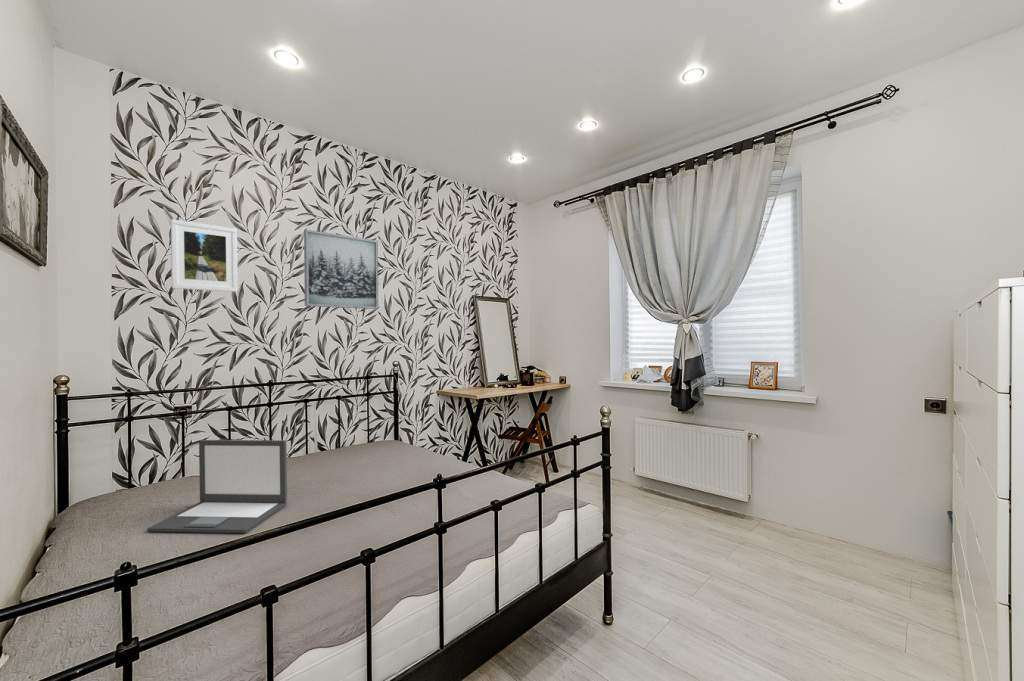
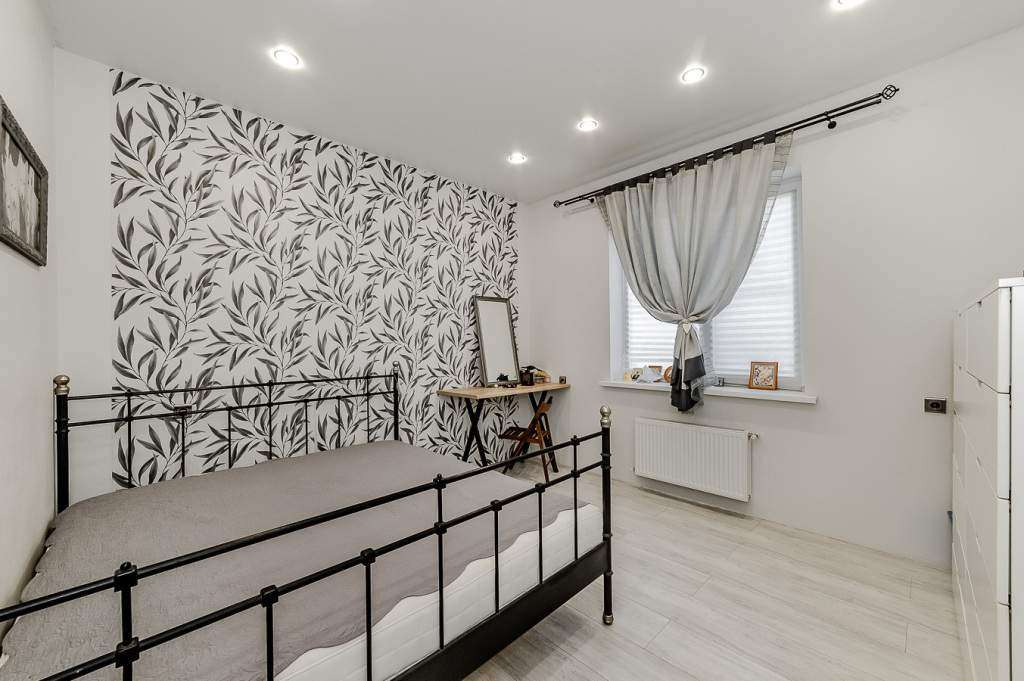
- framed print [170,218,239,293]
- laptop [146,439,288,534]
- wall art [303,229,379,310]
